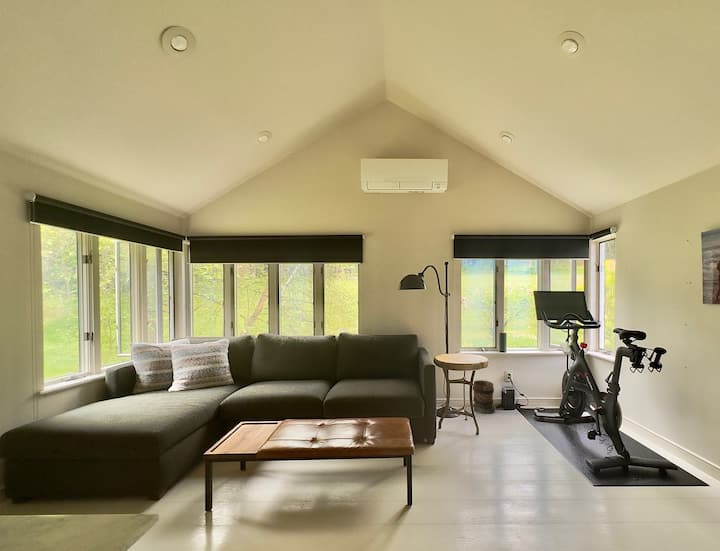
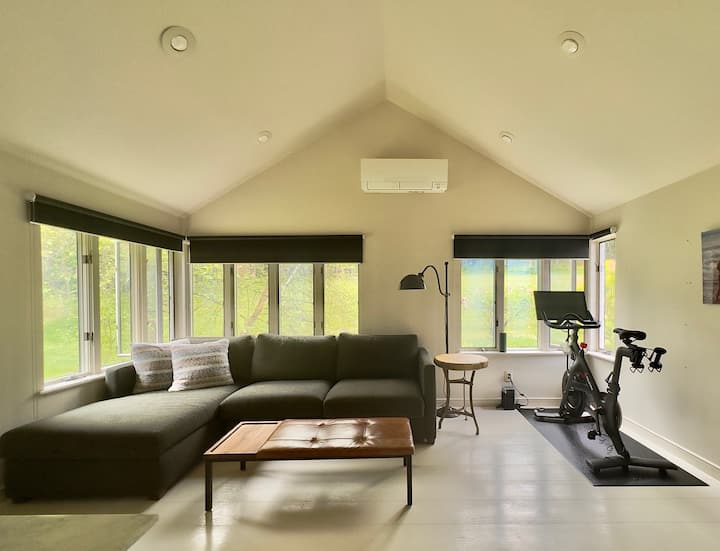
- wooden barrel [472,379,496,415]
